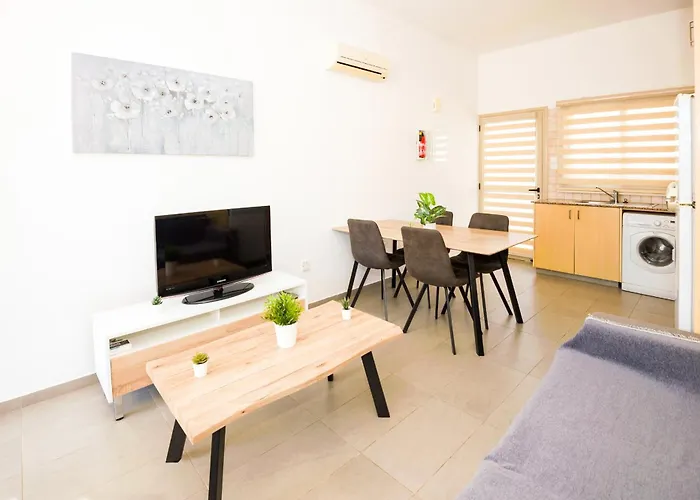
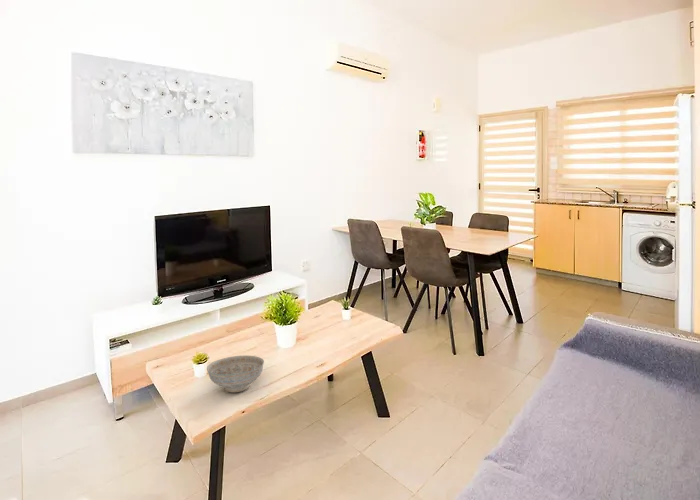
+ decorative bowl [206,354,265,393]
